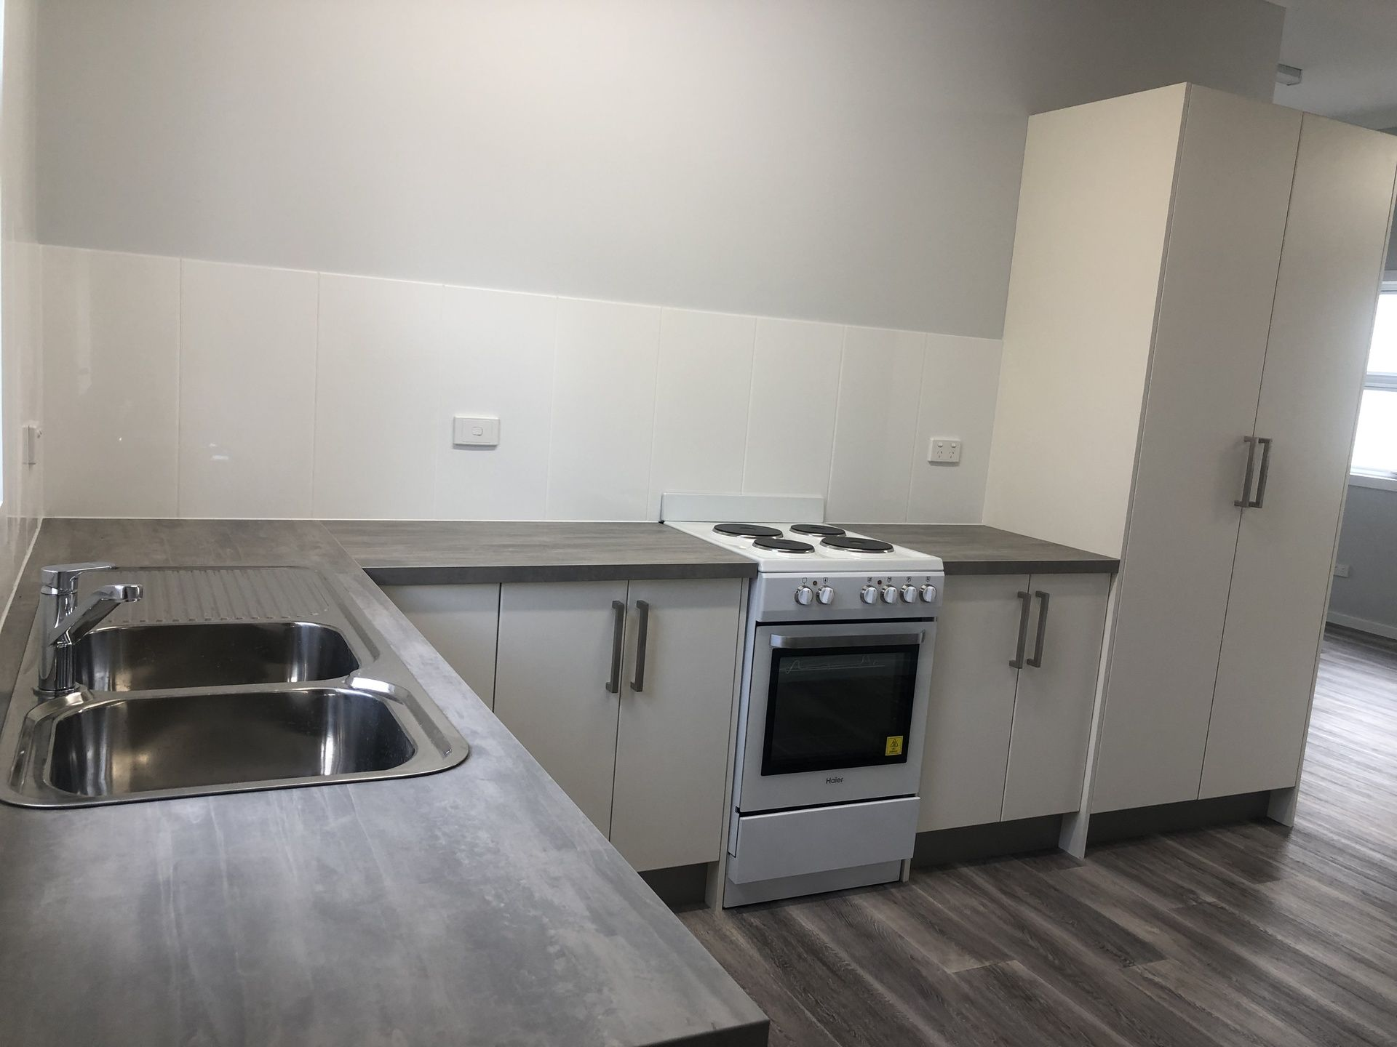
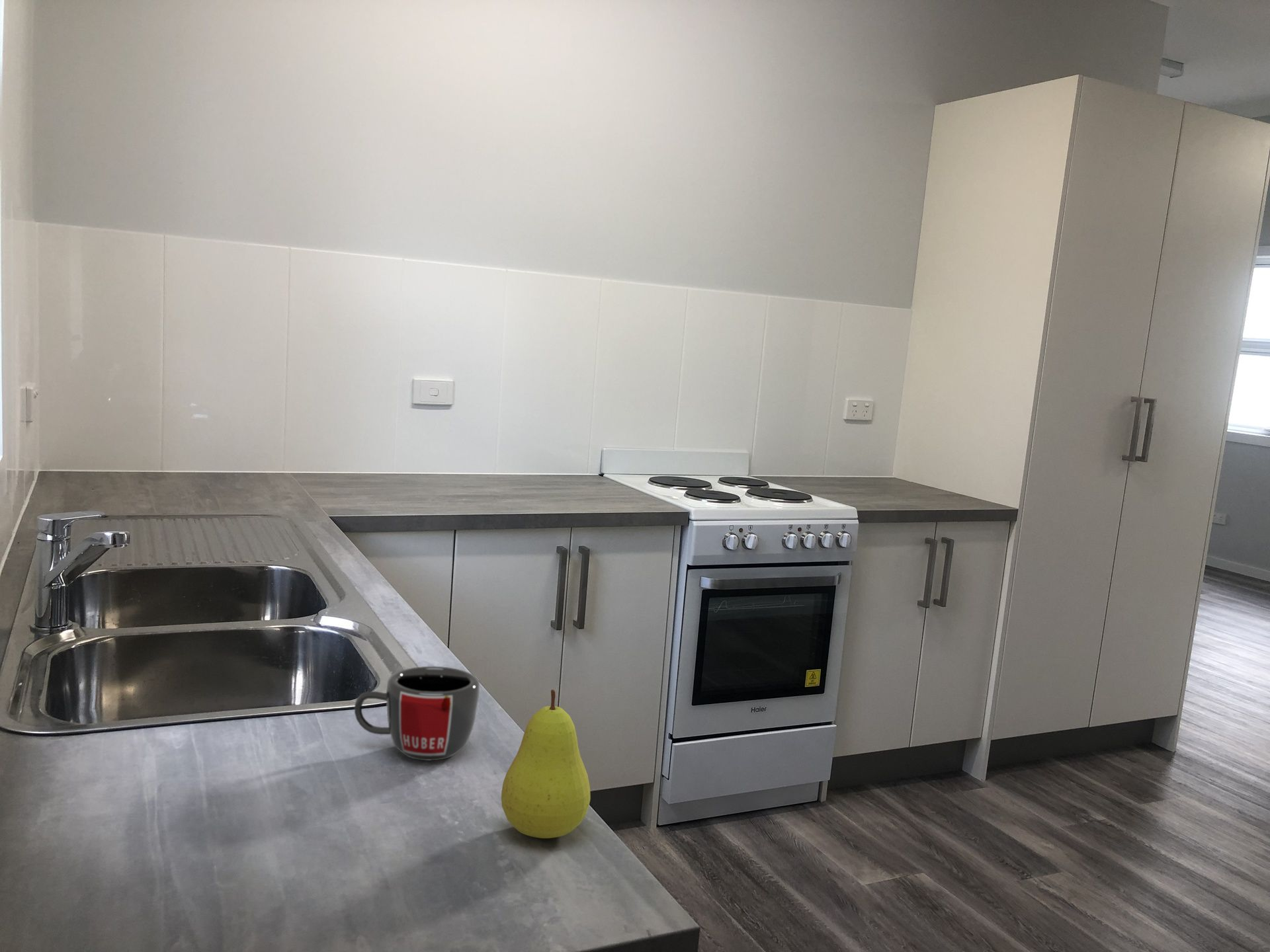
+ fruit [501,689,591,839]
+ mug [354,666,480,761]
